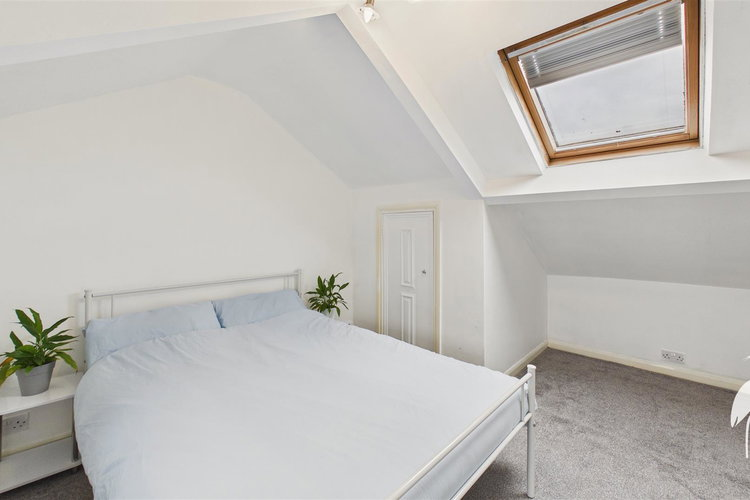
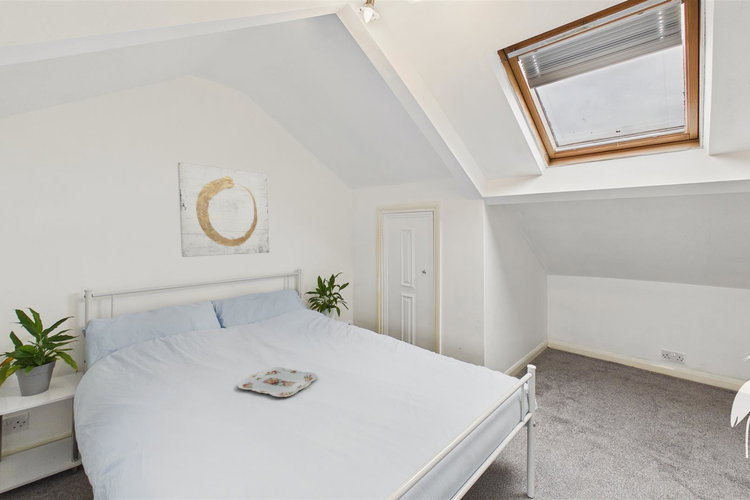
+ wall art [177,161,270,258]
+ serving tray [237,366,318,398]
